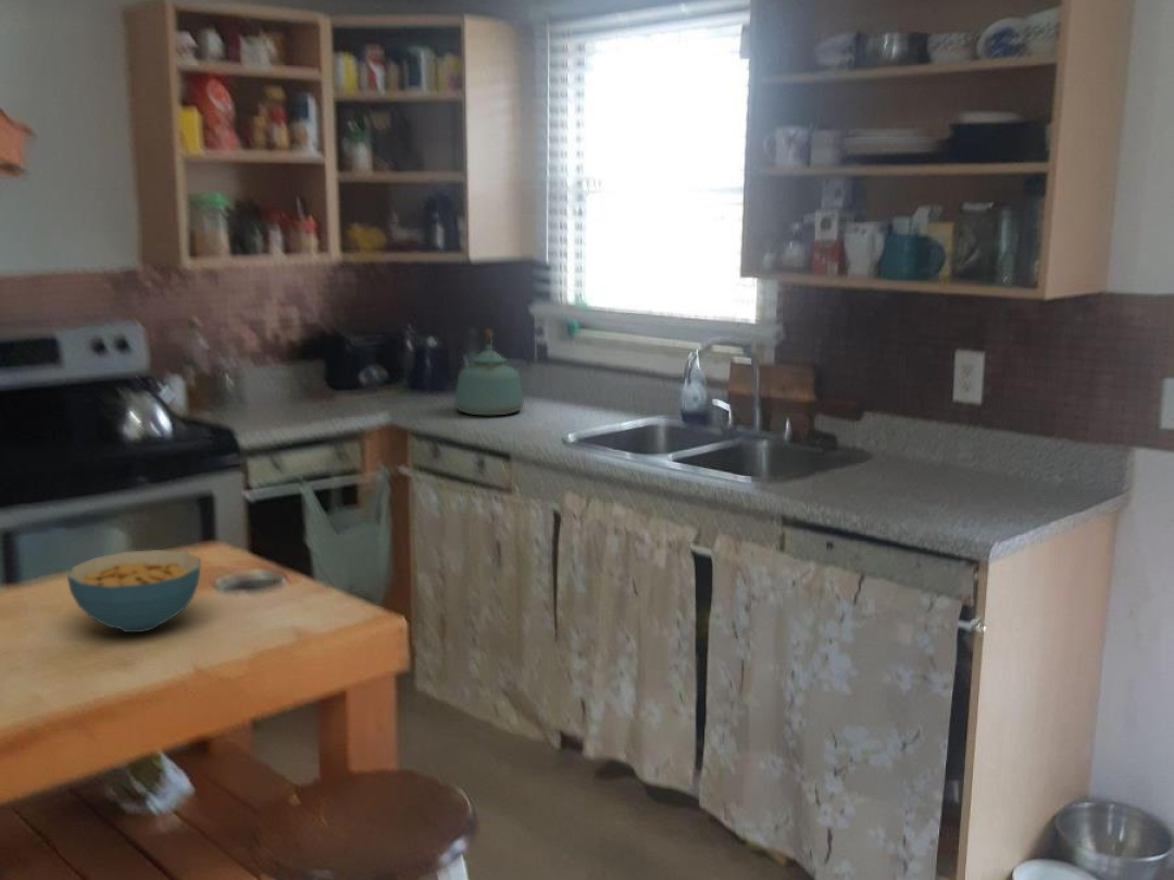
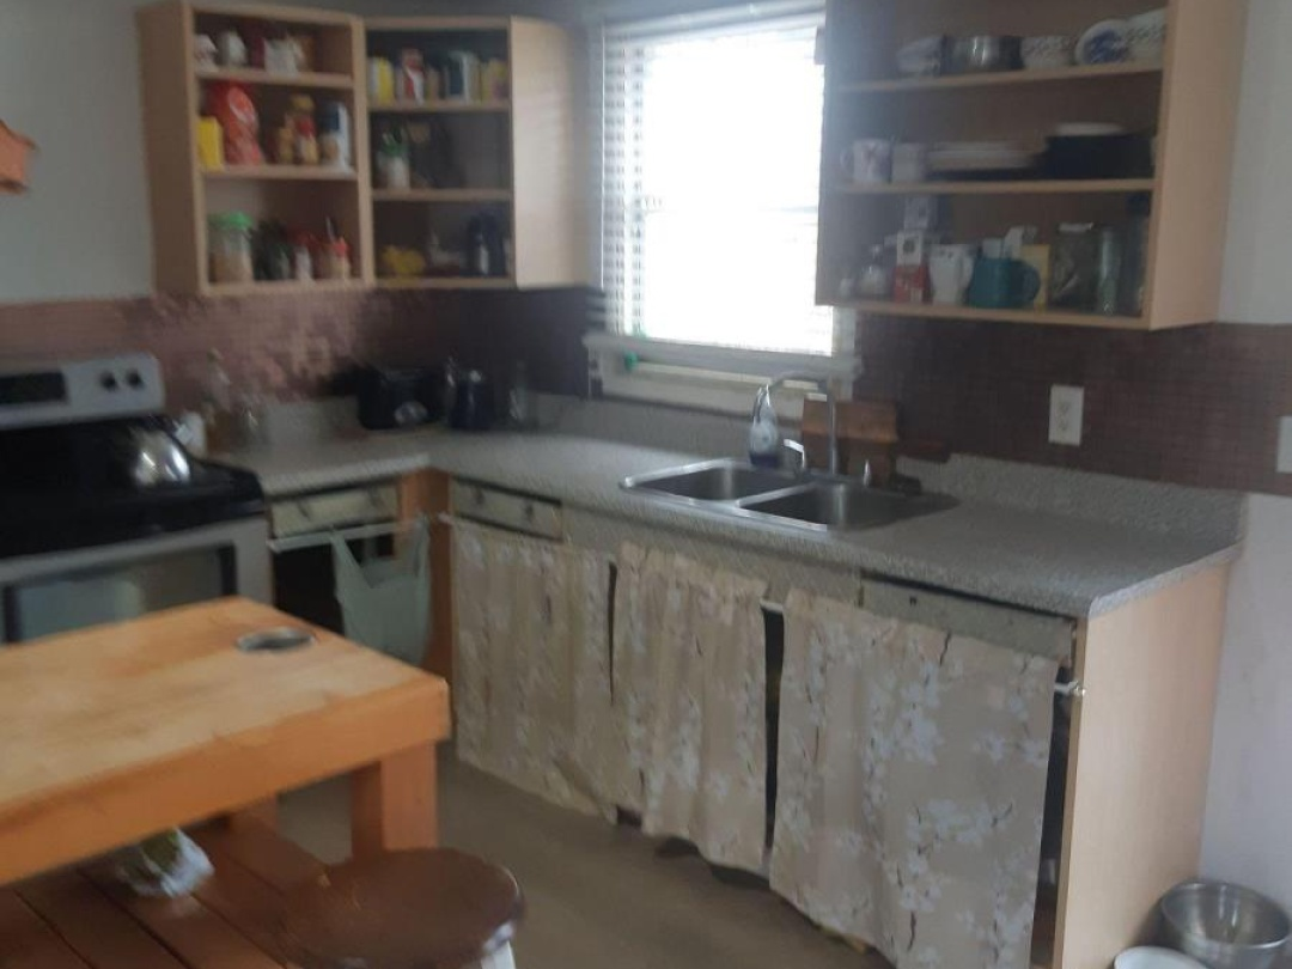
- cereal bowl [66,549,202,633]
- kettle [453,328,525,417]
